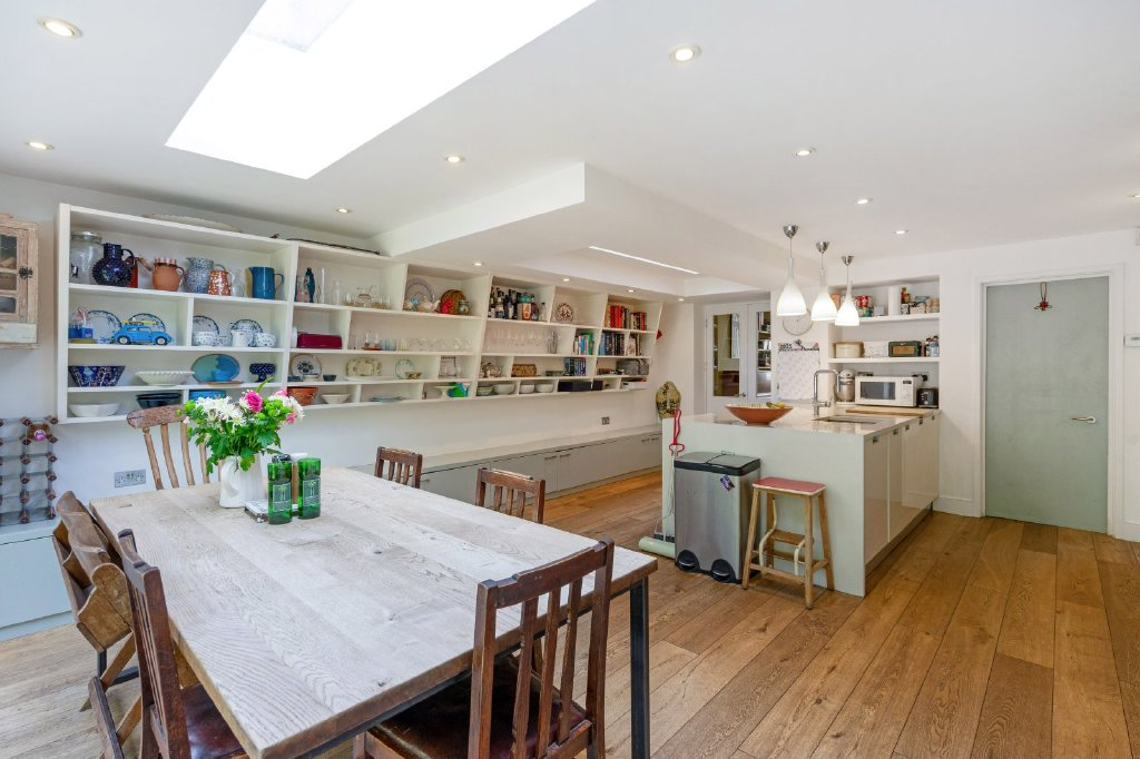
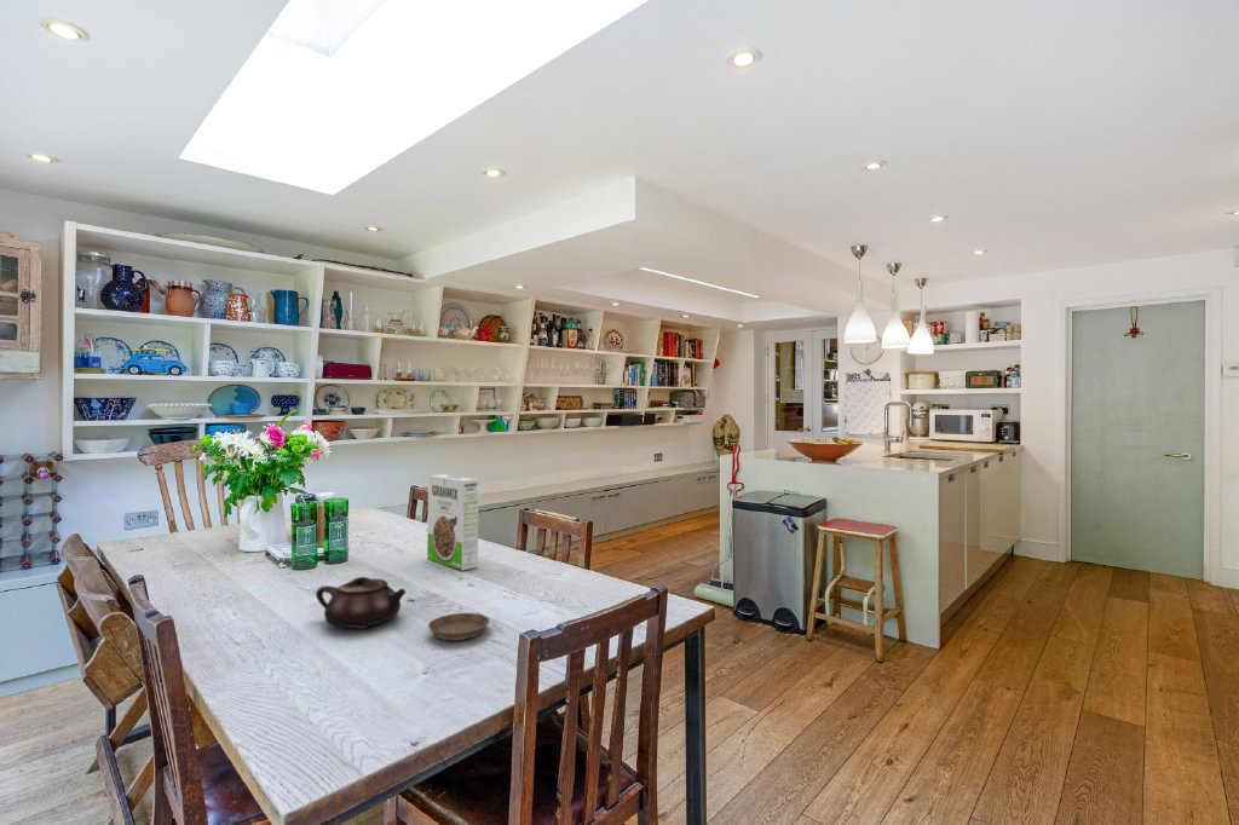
+ teapot [315,576,408,630]
+ saucer [427,612,491,641]
+ cereal box [426,473,480,572]
